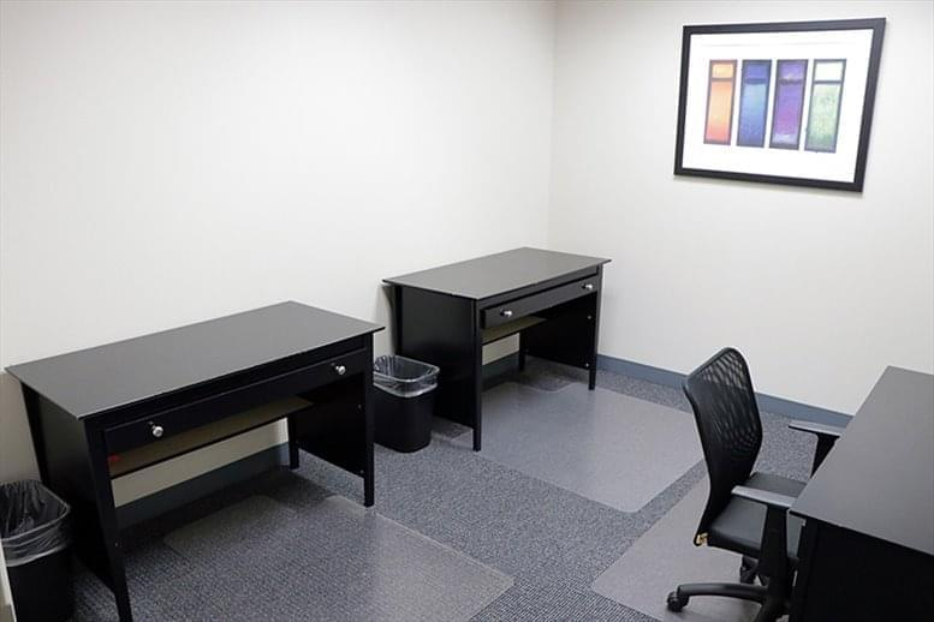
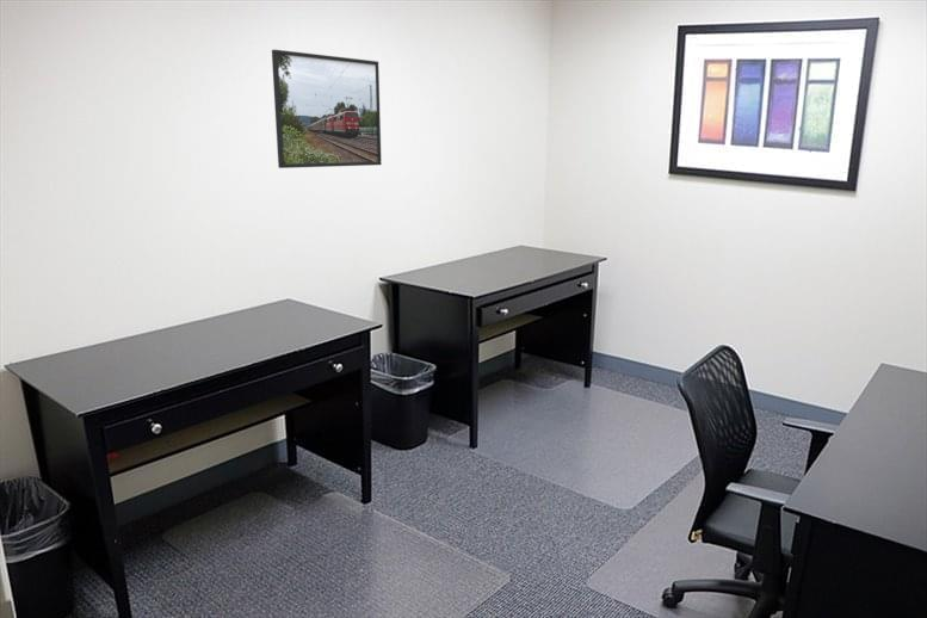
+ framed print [271,49,383,169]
